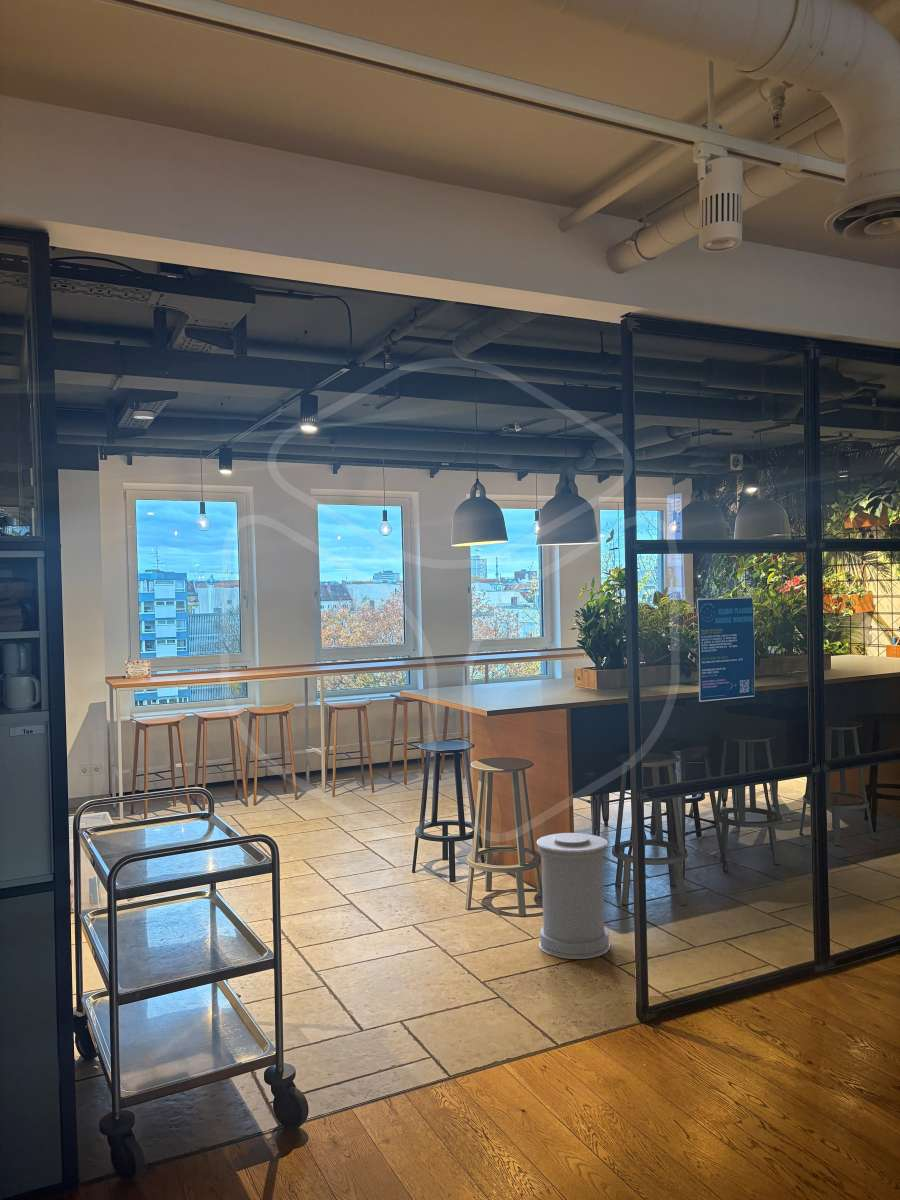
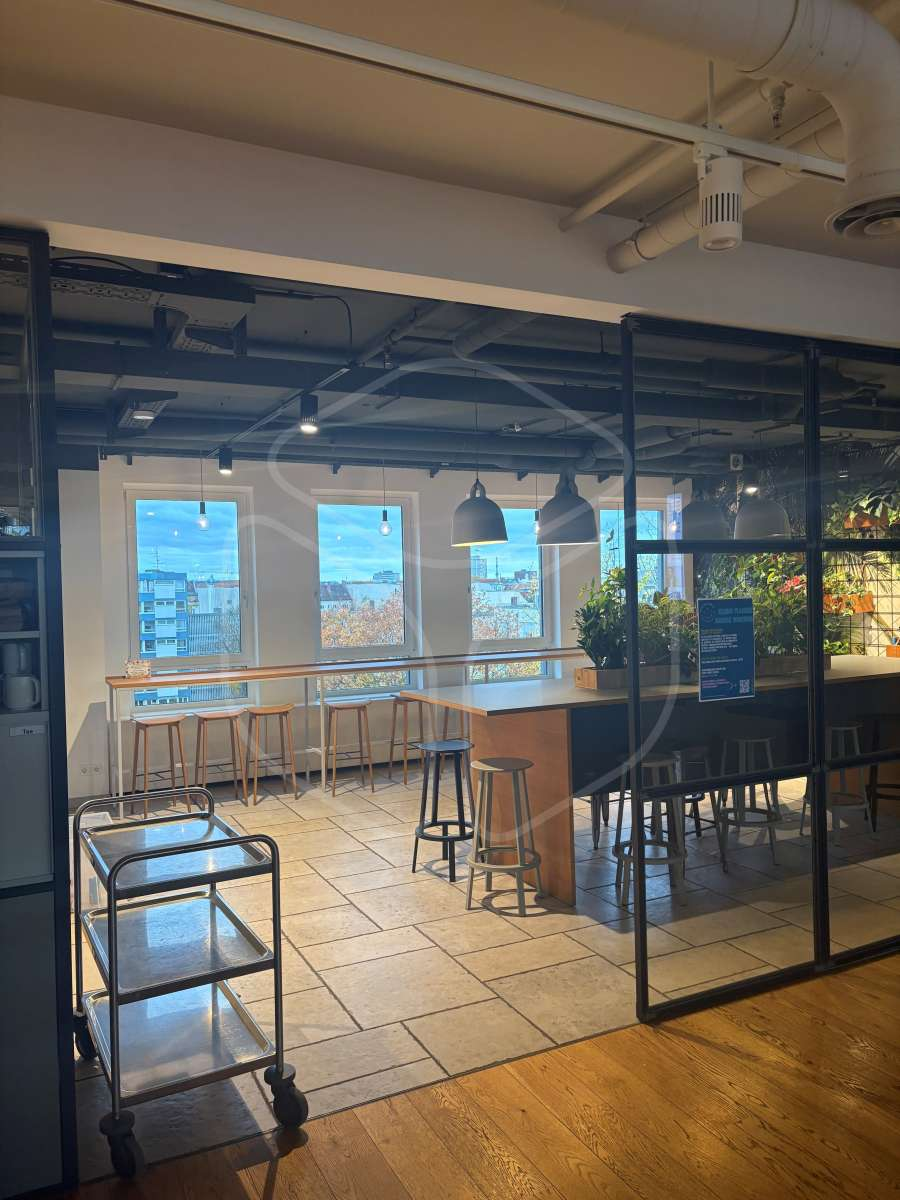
- trash can [536,832,611,960]
